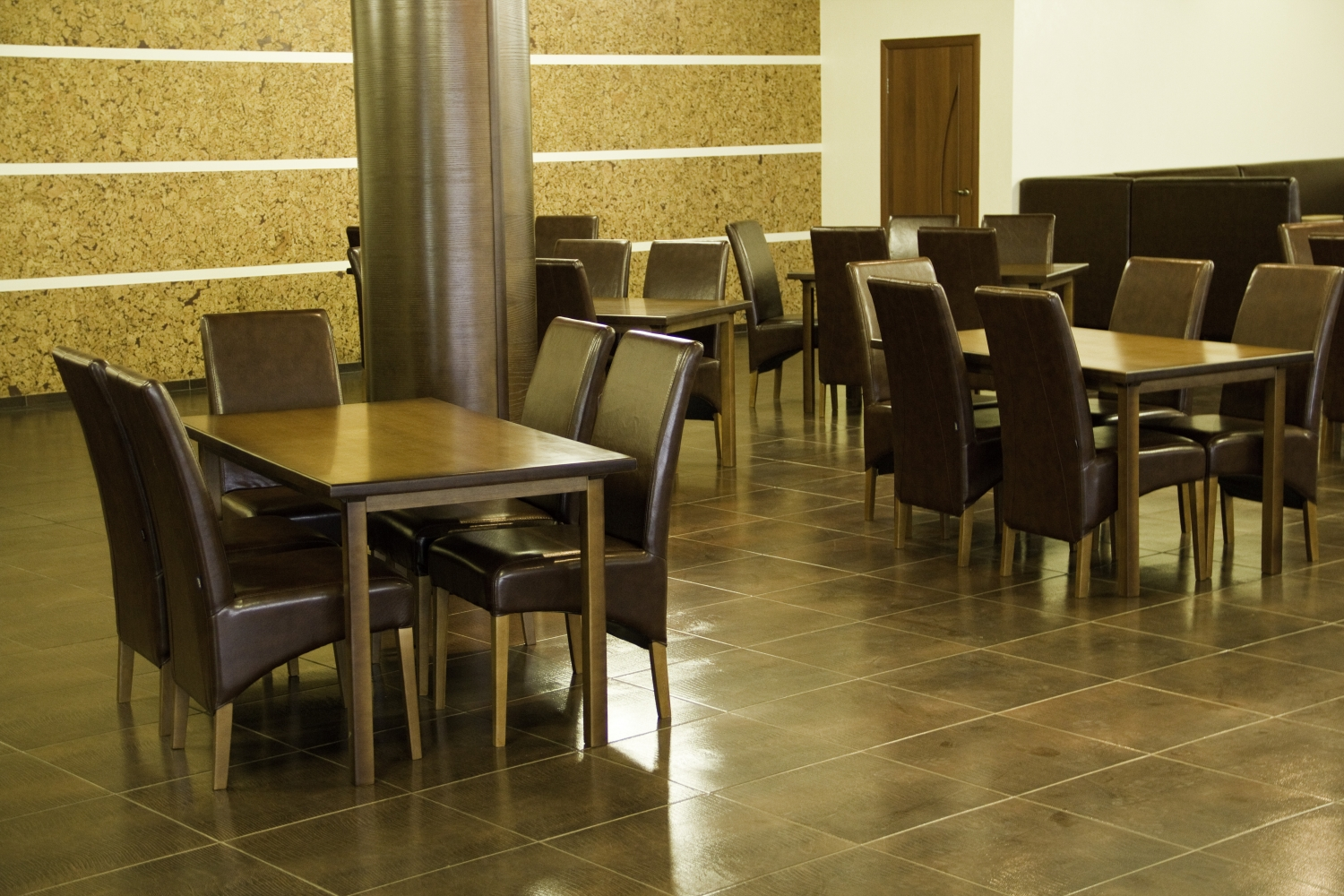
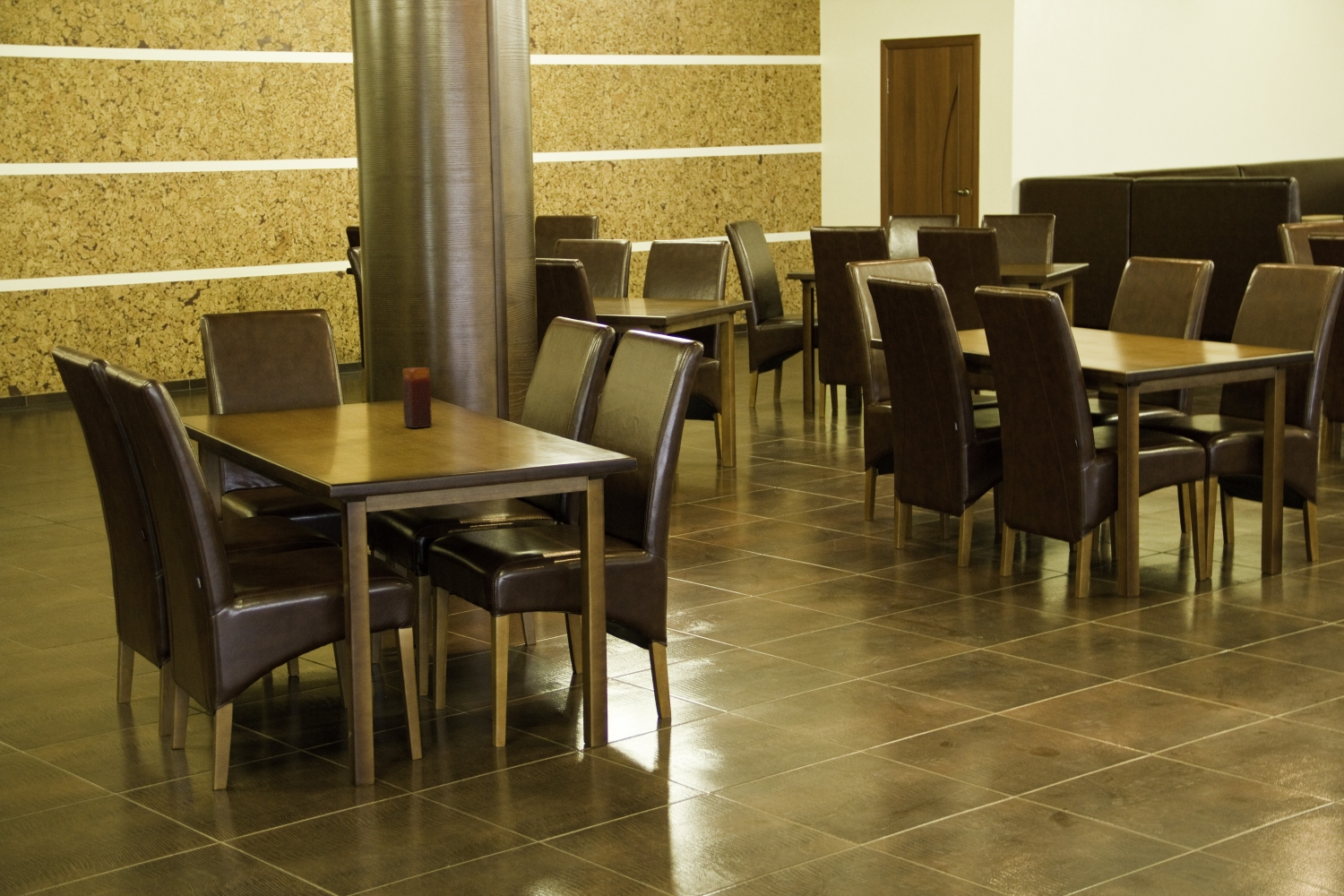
+ candle [401,366,433,429]
